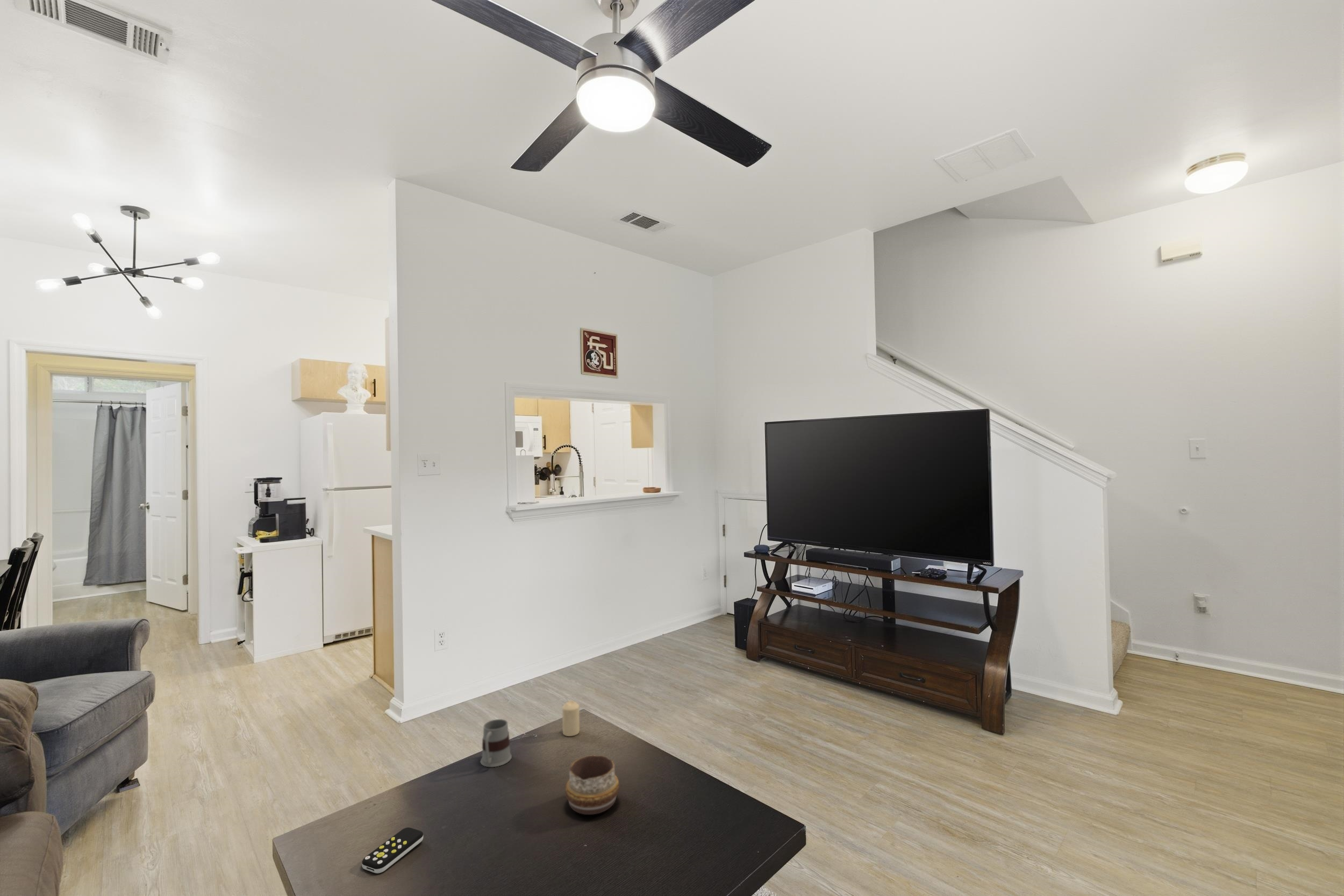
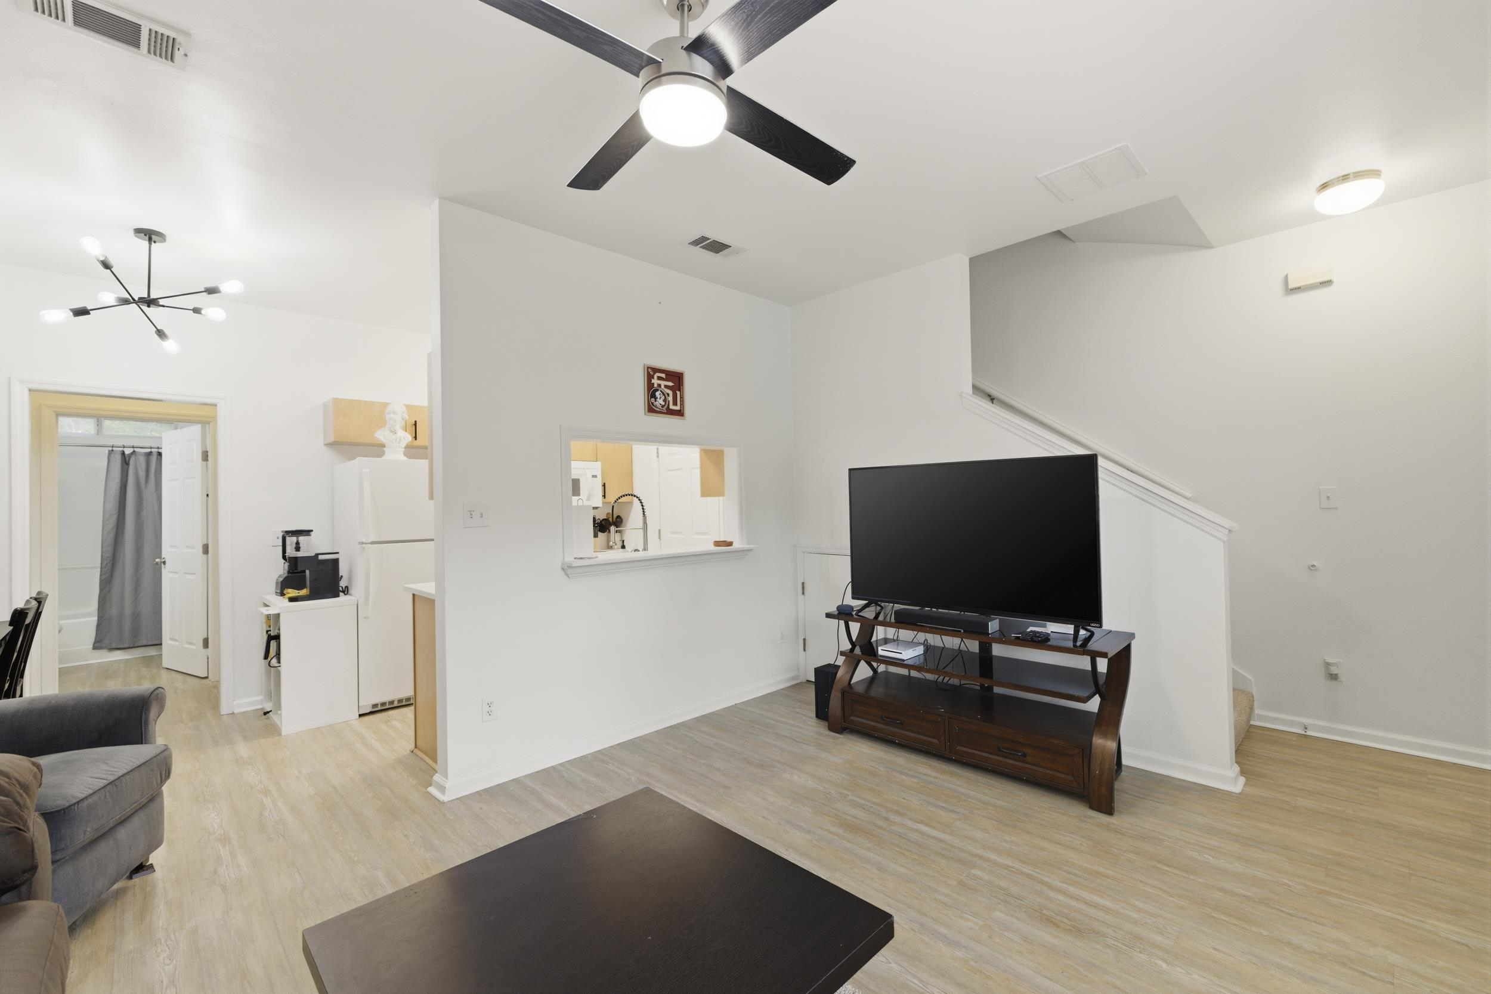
- remote control [362,827,424,874]
- candle [562,700,580,737]
- mug [480,719,512,768]
- decorative bowl [564,755,620,815]
